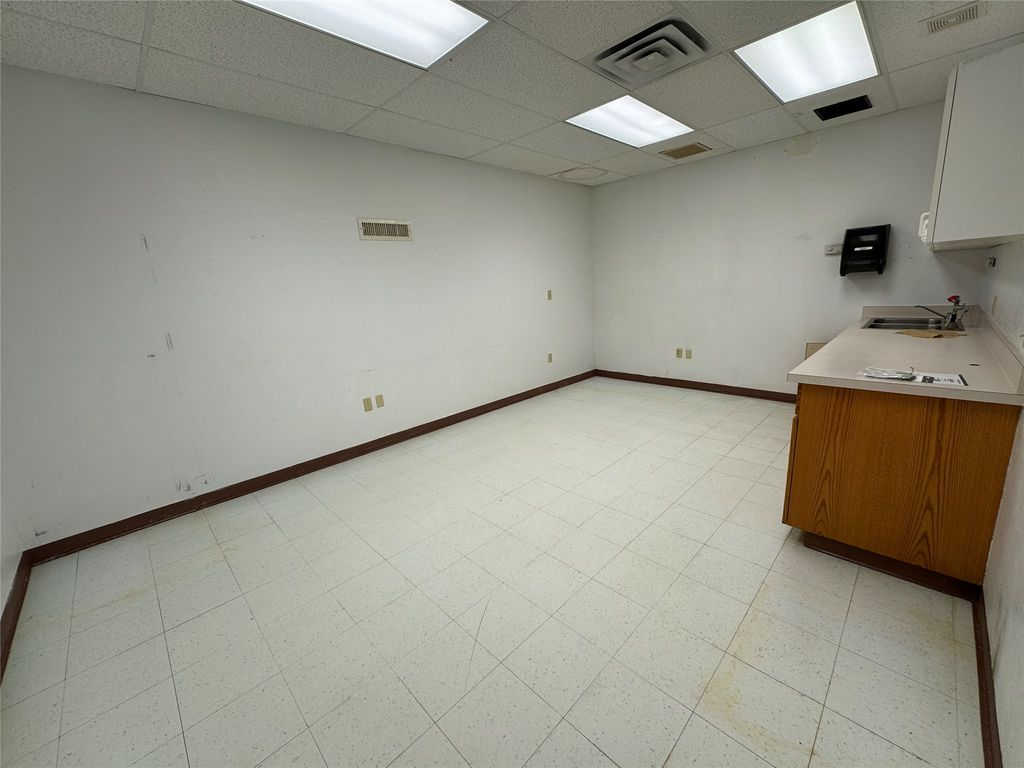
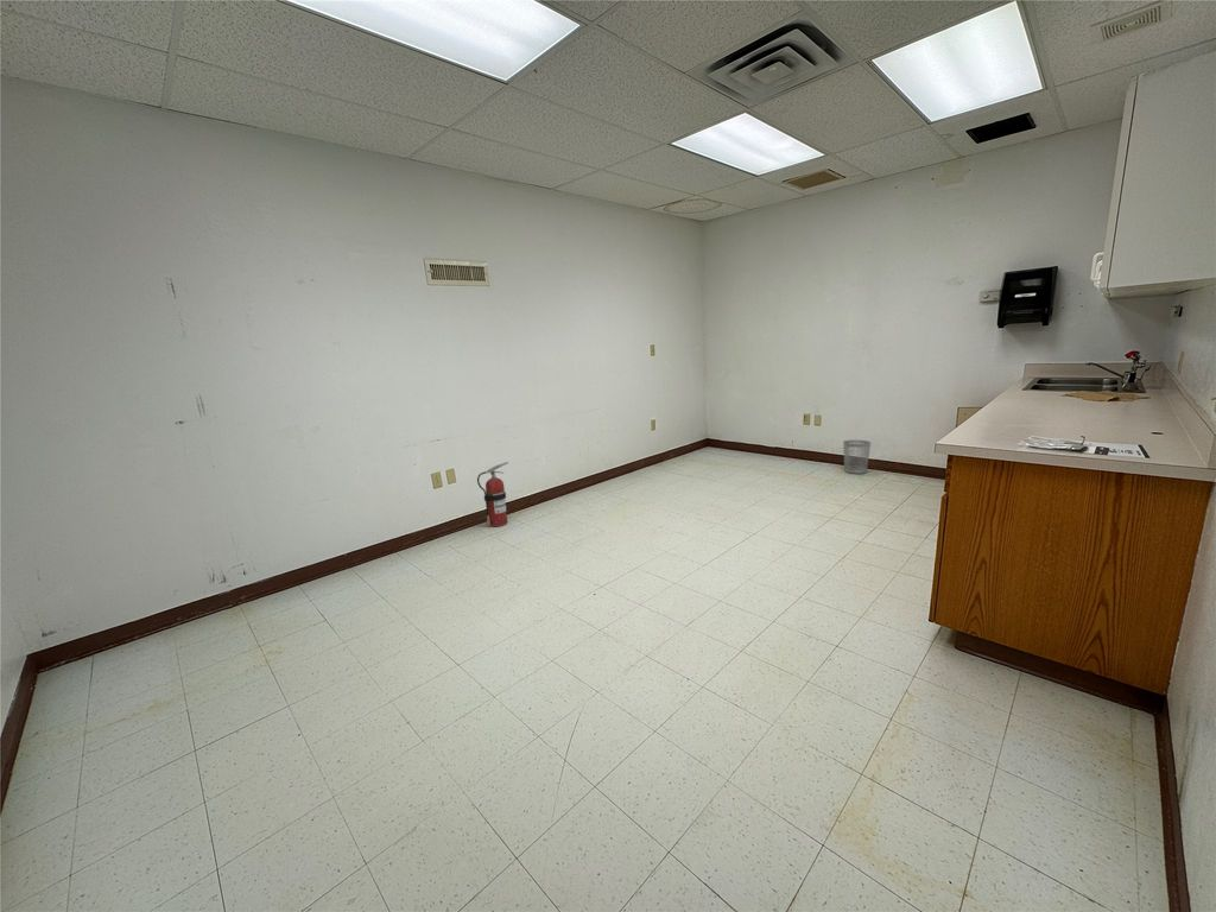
+ wastebasket [842,439,872,475]
+ fire extinguisher [476,461,509,527]
